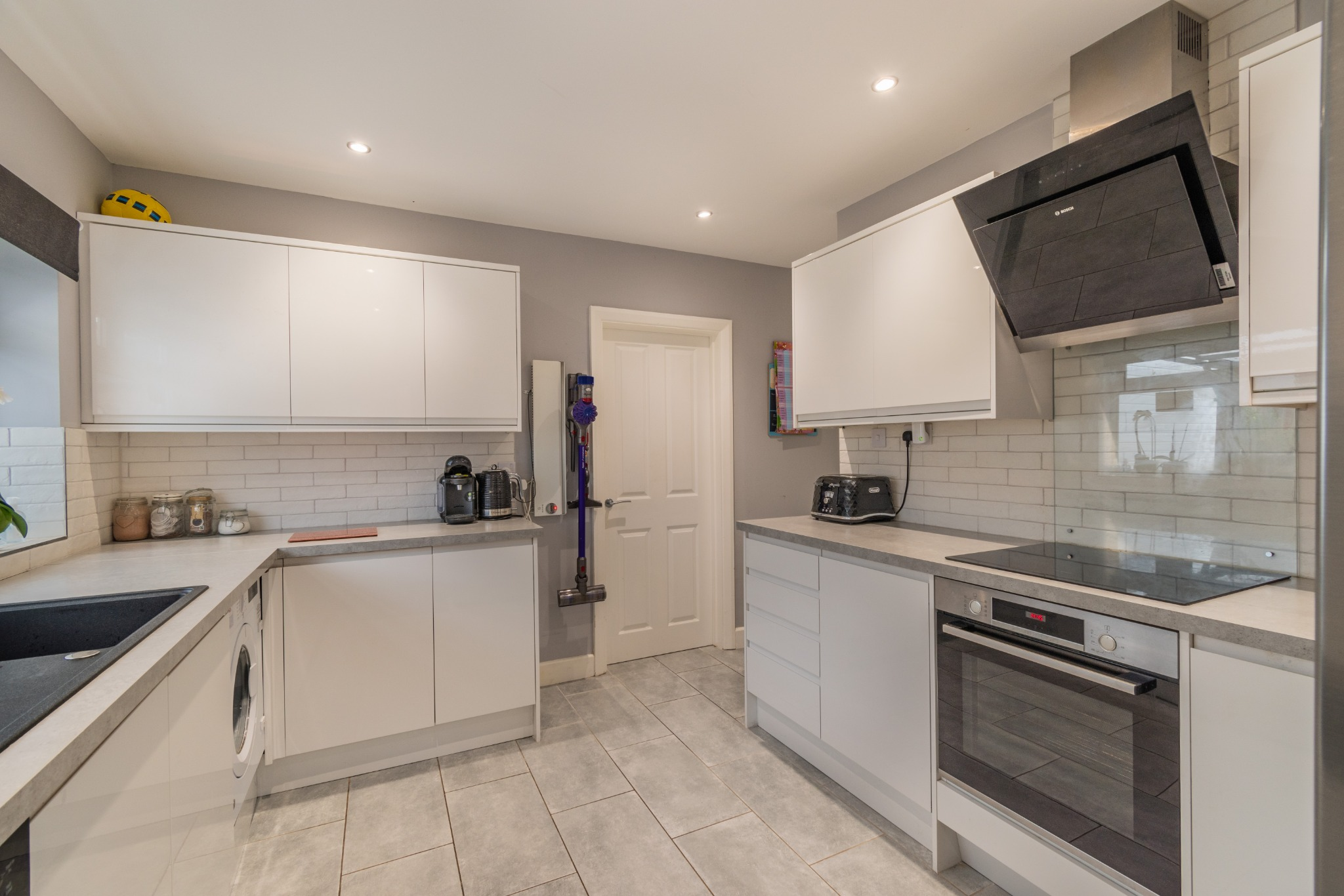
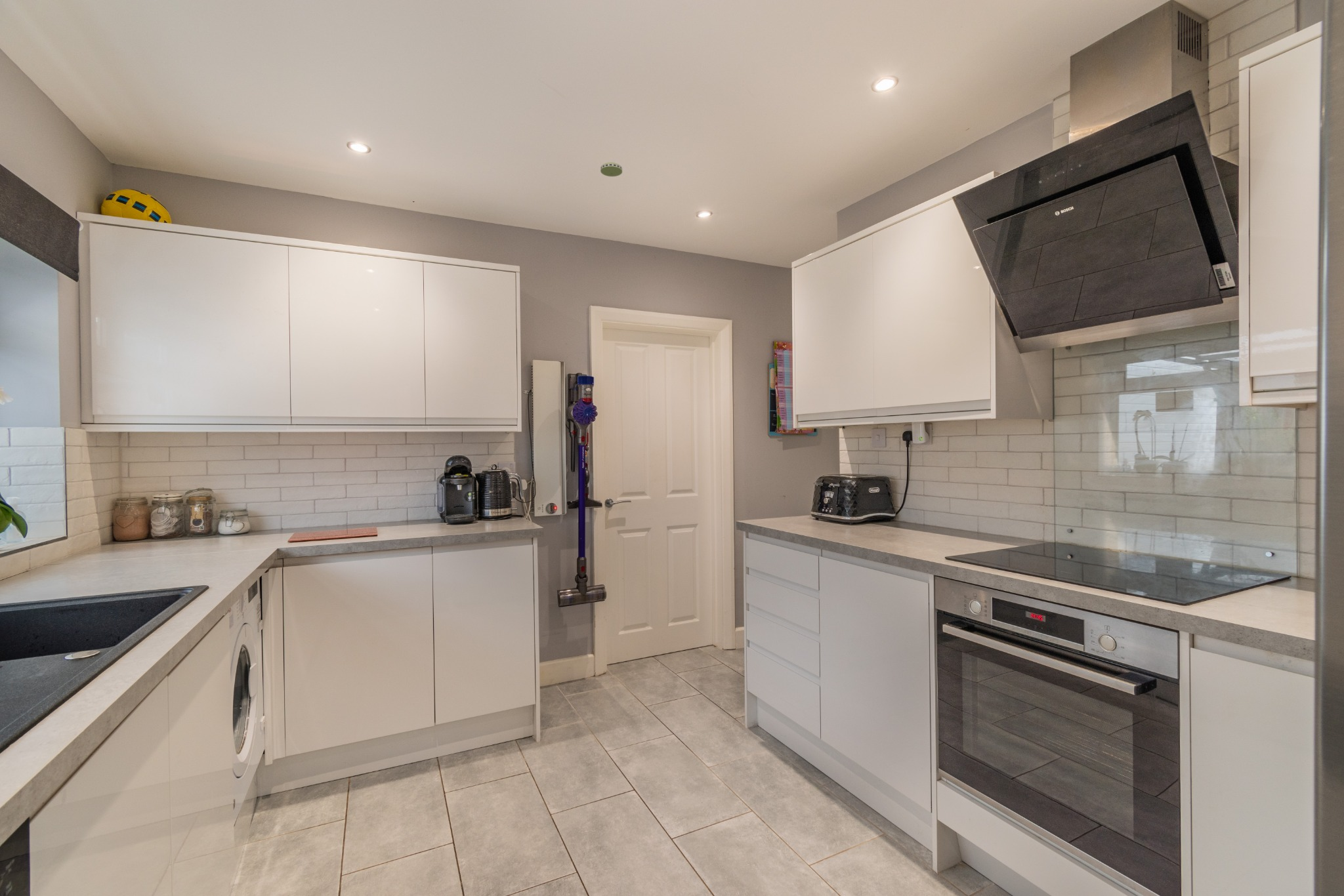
+ smoke detector [600,162,623,177]
